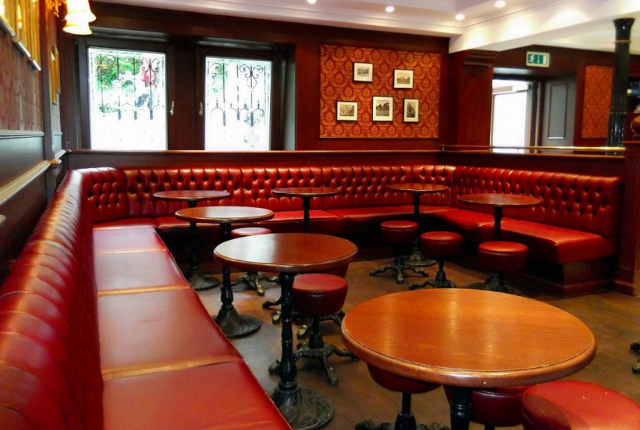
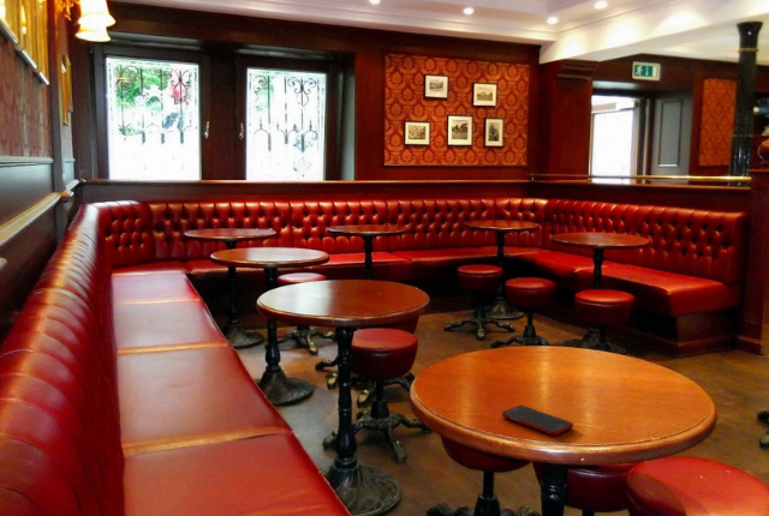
+ cell phone [500,404,574,437]
